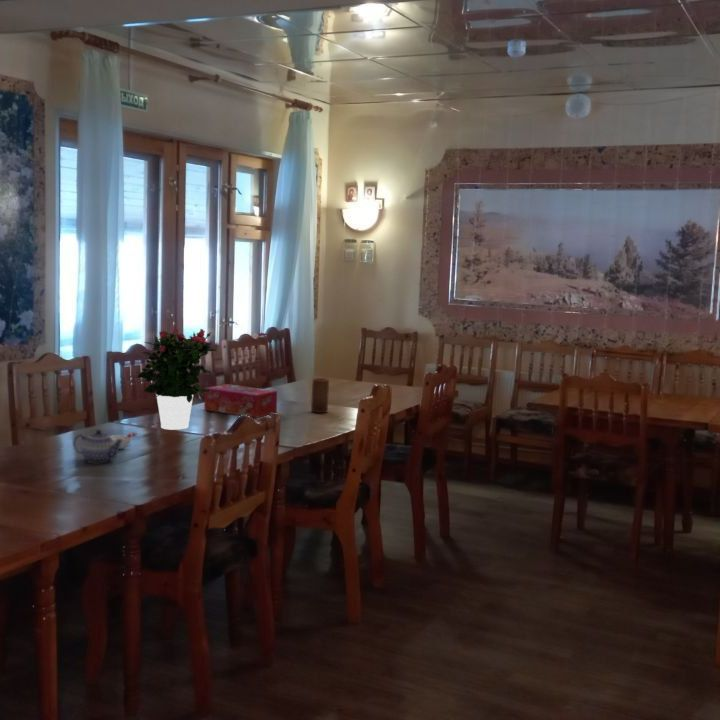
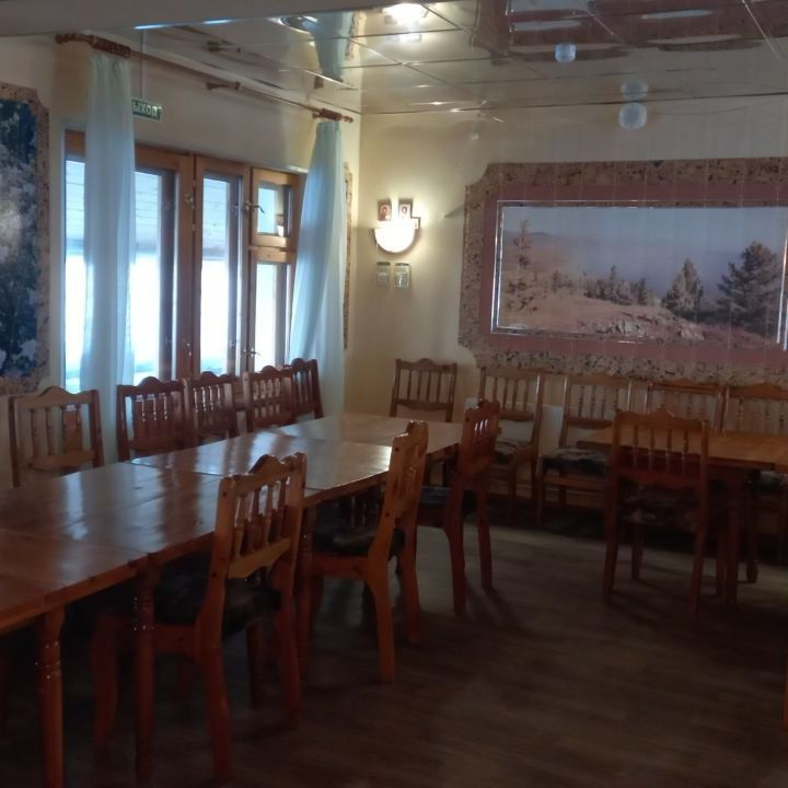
- teapot [72,429,124,464]
- potted flower [137,328,218,431]
- candle [310,377,330,414]
- tissue box [203,383,278,419]
- cup [109,432,139,450]
